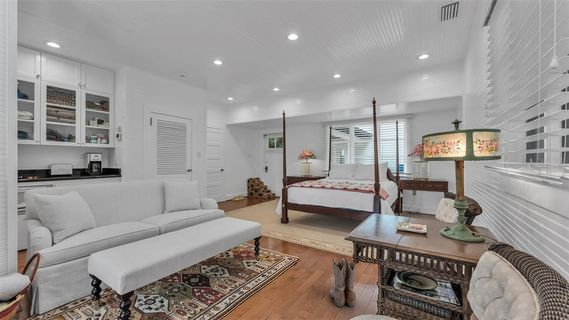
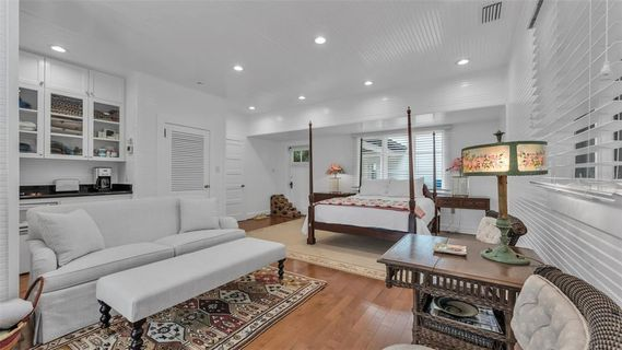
- boots [328,257,357,308]
